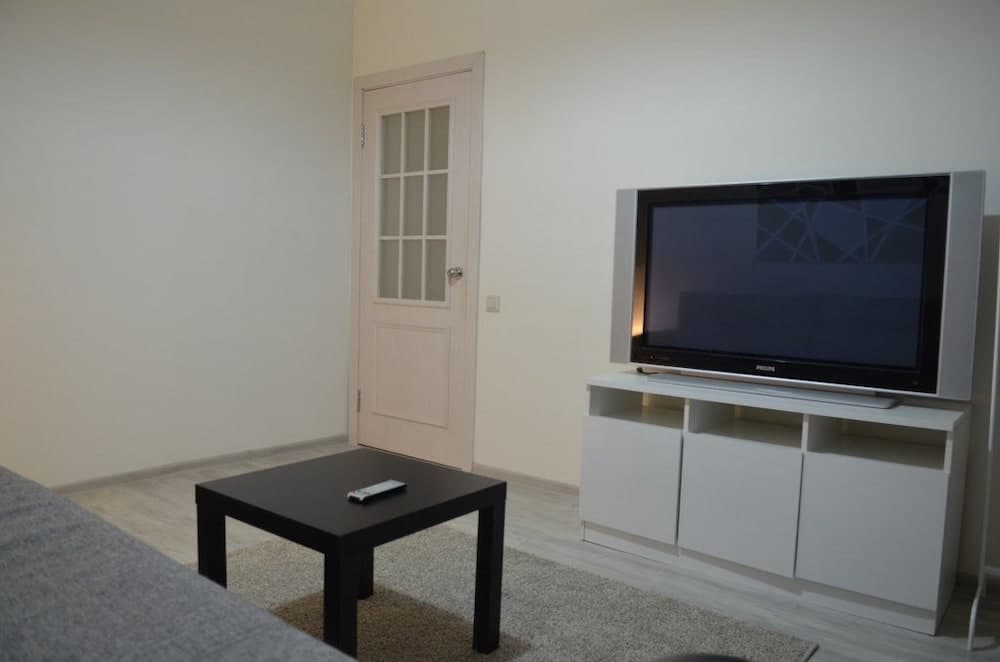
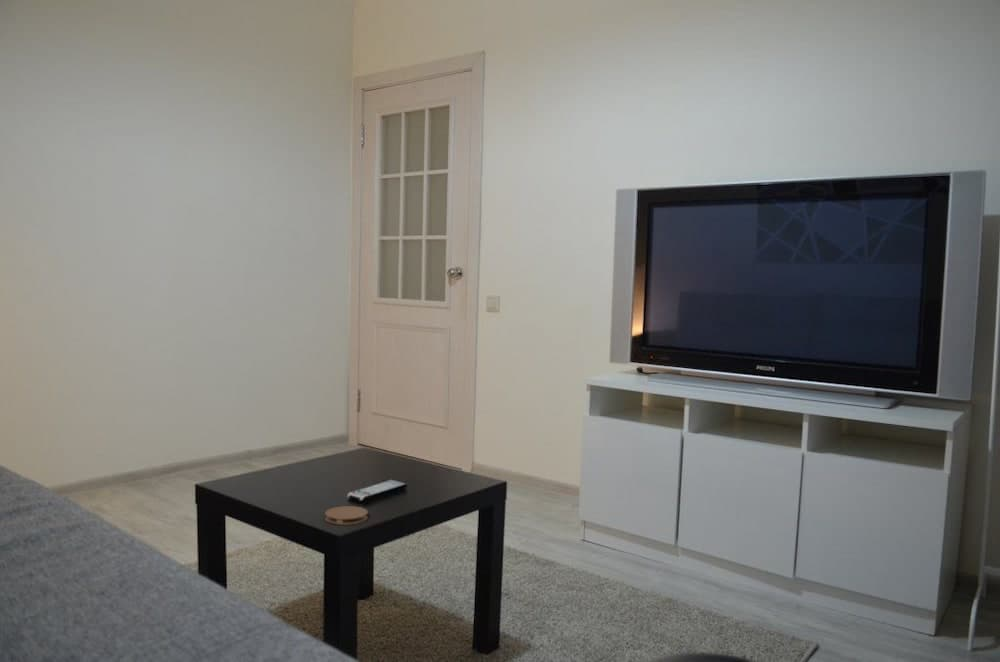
+ coaster [324,505,369,526]
